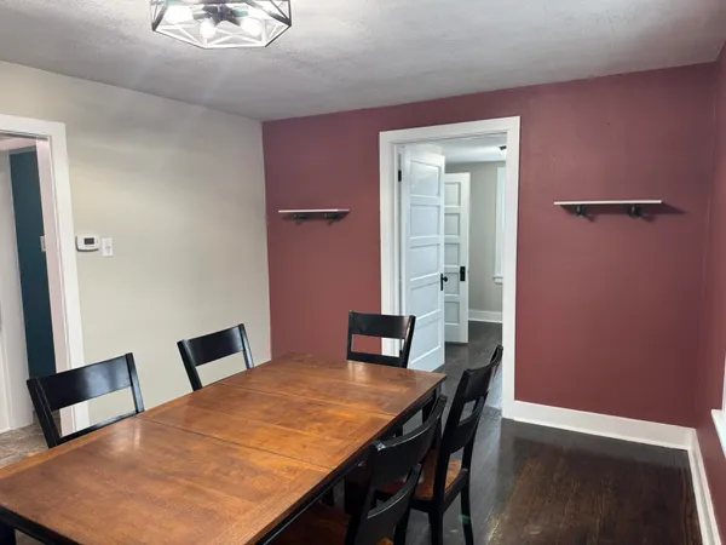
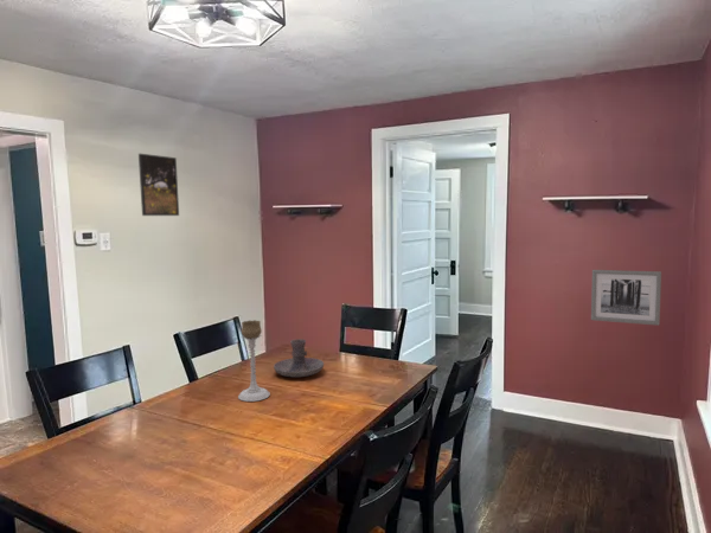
+ candle holder [237,319,271,403]
+ wall art [590,269,662,327]
+ candle holder [273,338,325,378]
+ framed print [137,153,180,217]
